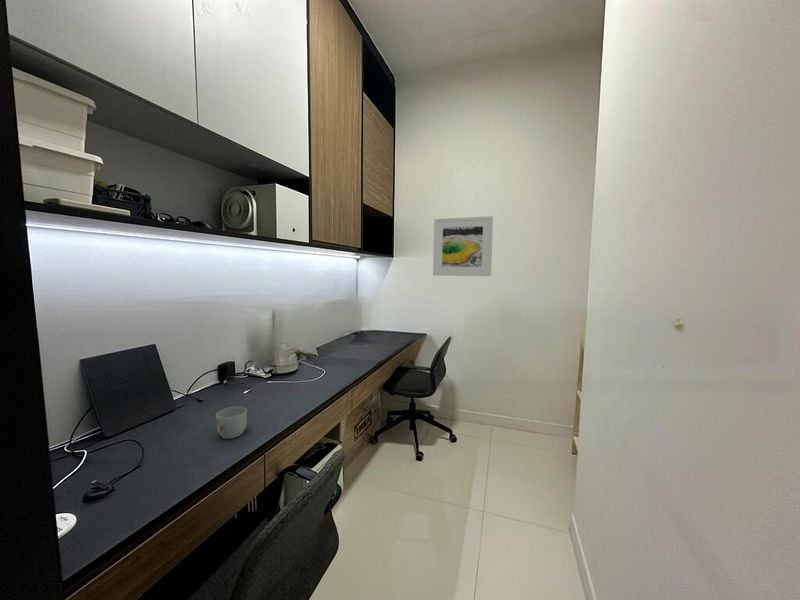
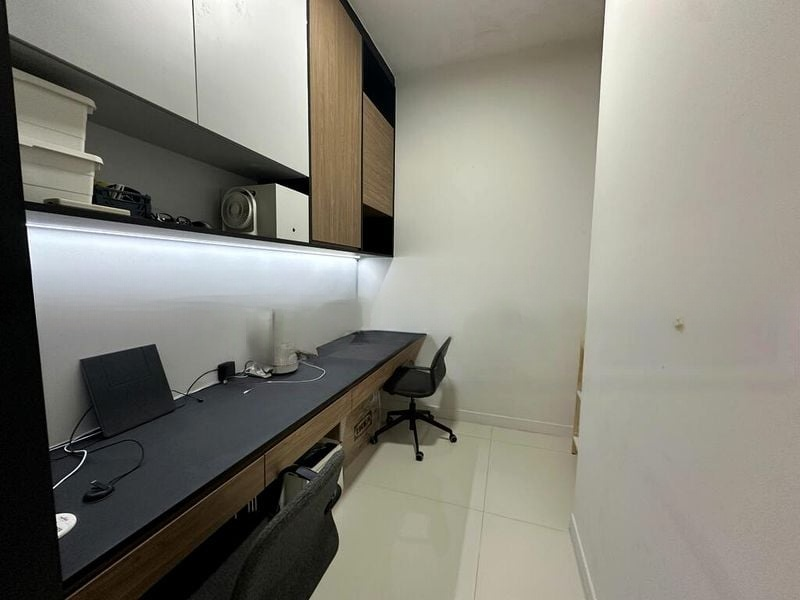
- mug [215,406,248,439]
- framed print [432,215,494,277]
